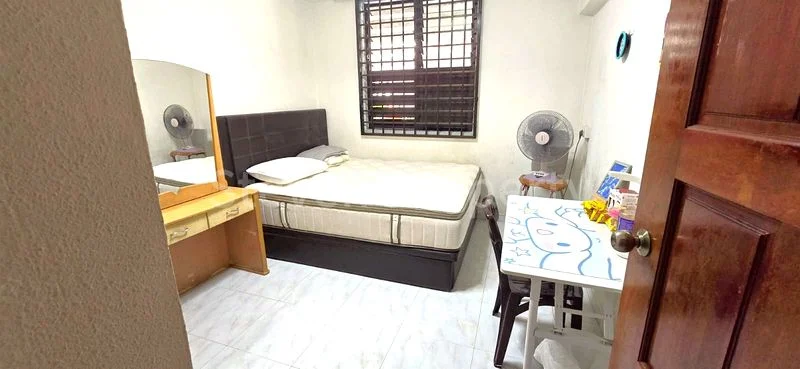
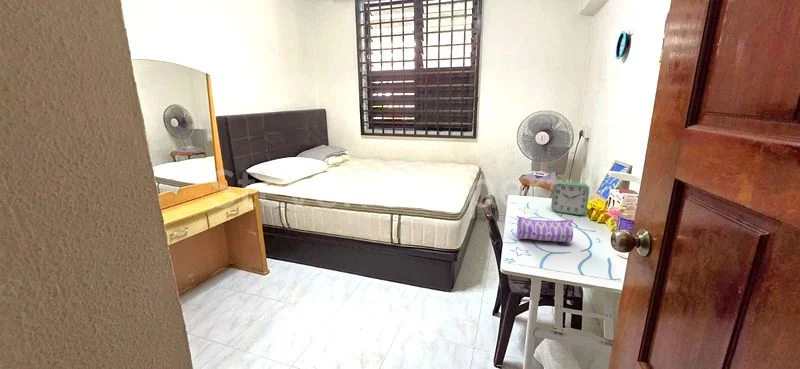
+ alarm clock [550,180,590,216]
+ pencil case [516,215,574,243]
